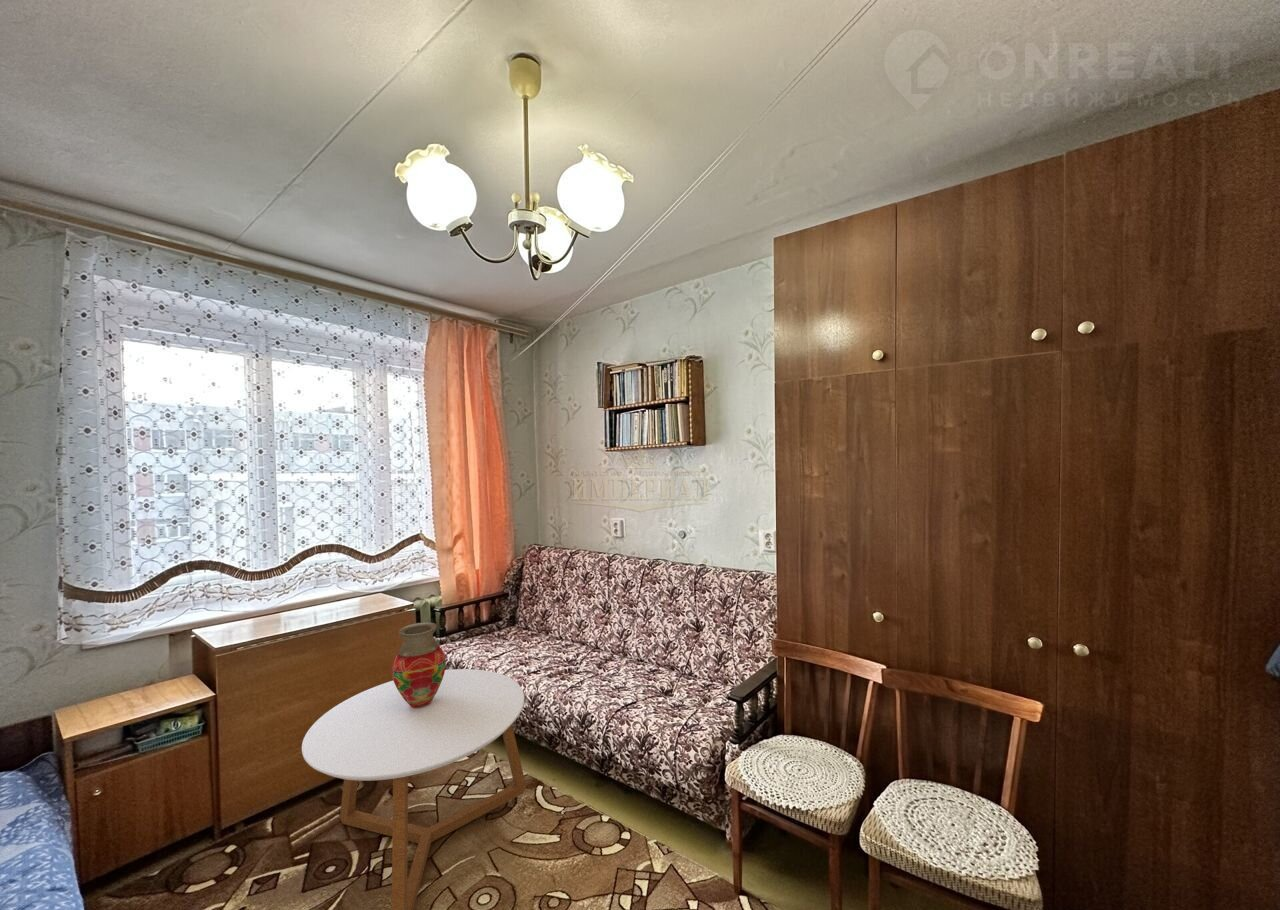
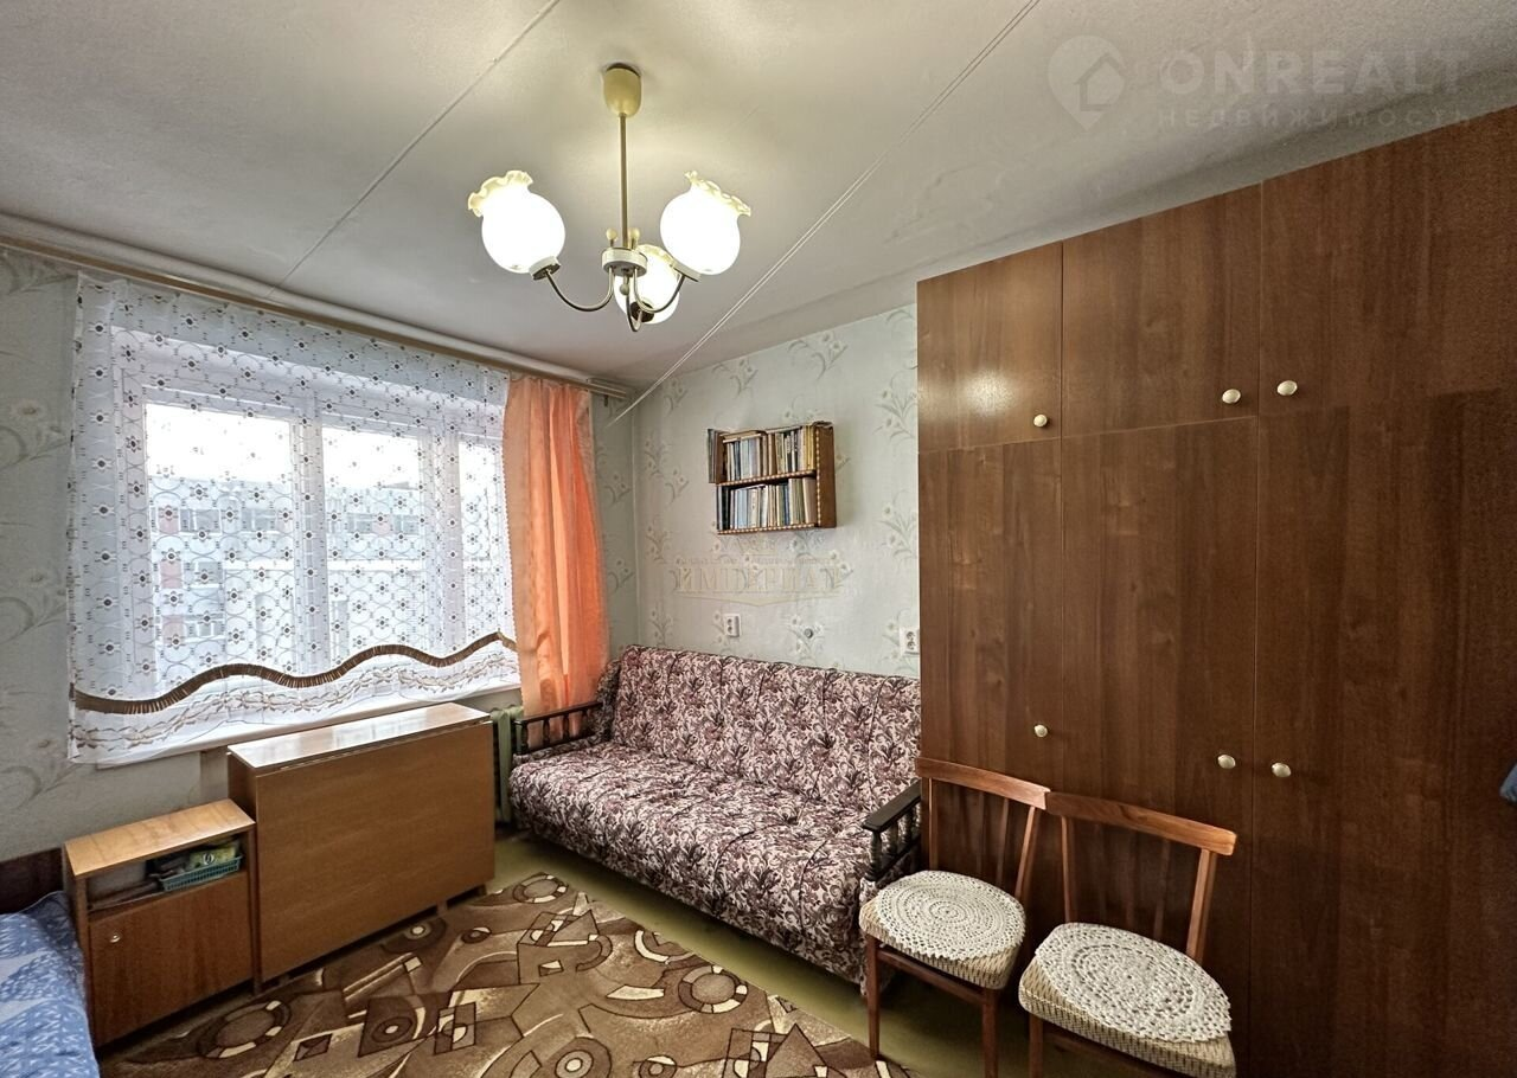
- coffee table [301,668,527,910]
- vase [391,622,447,708]
